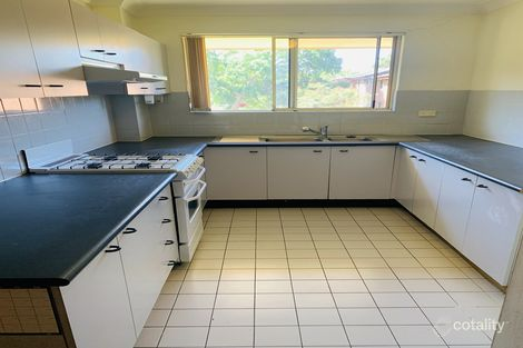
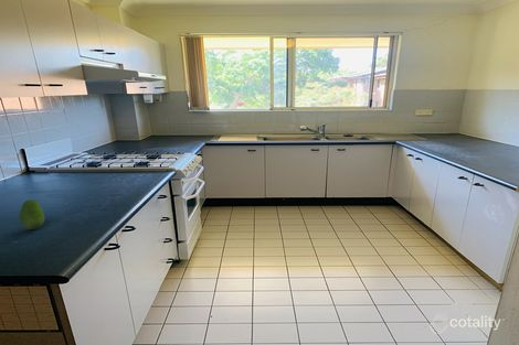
+ fruit [18,198,45,230]
